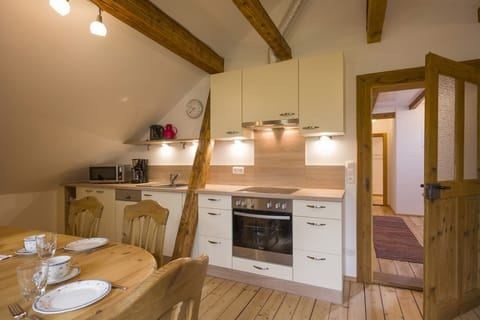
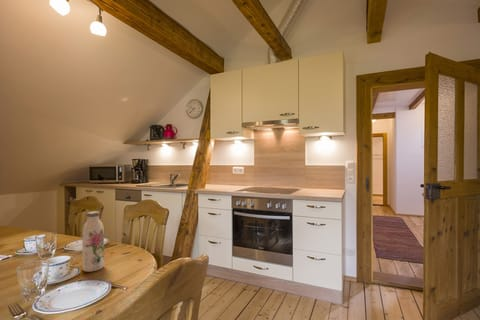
+ water bottle [81,210,105,273]
